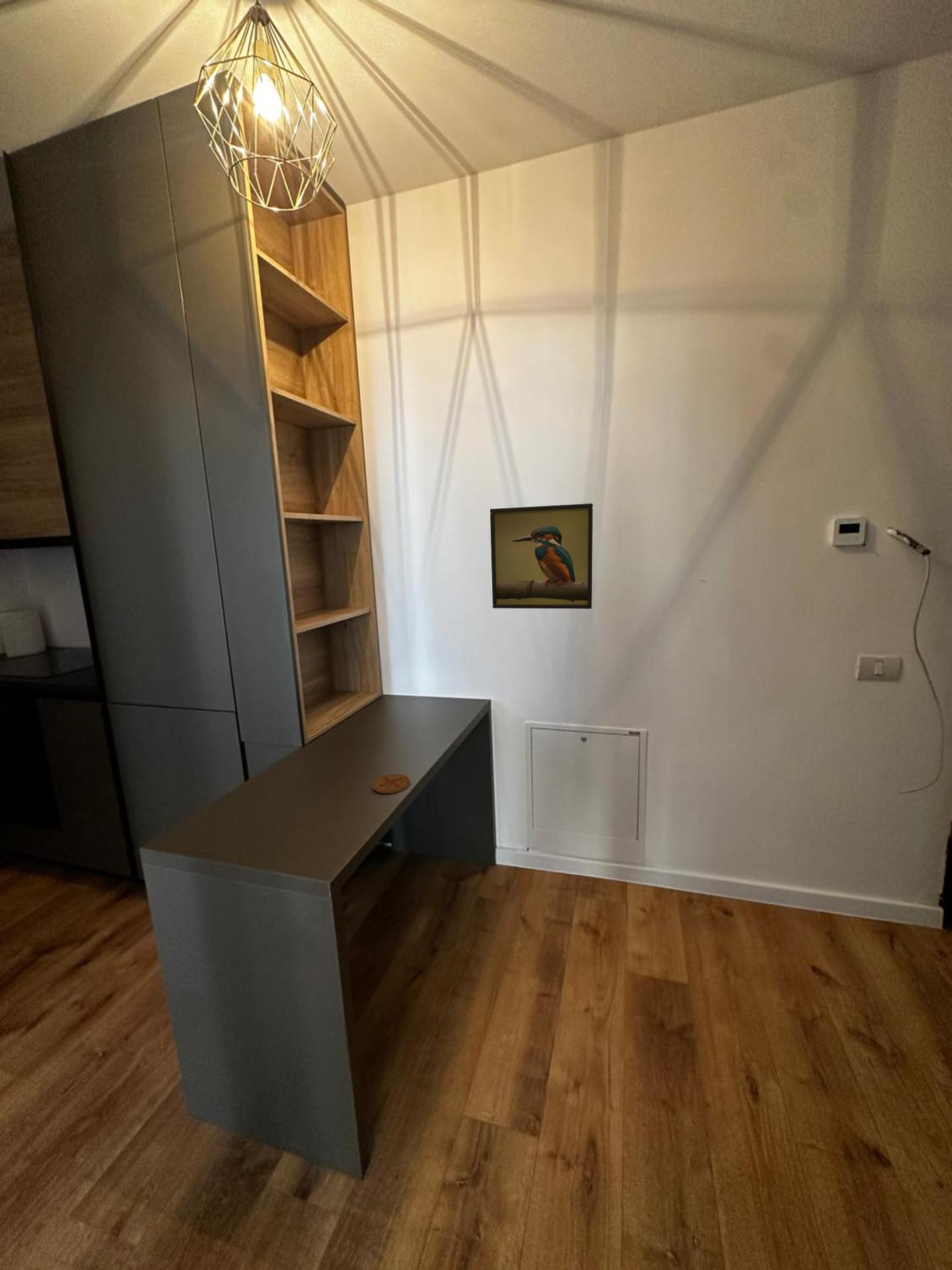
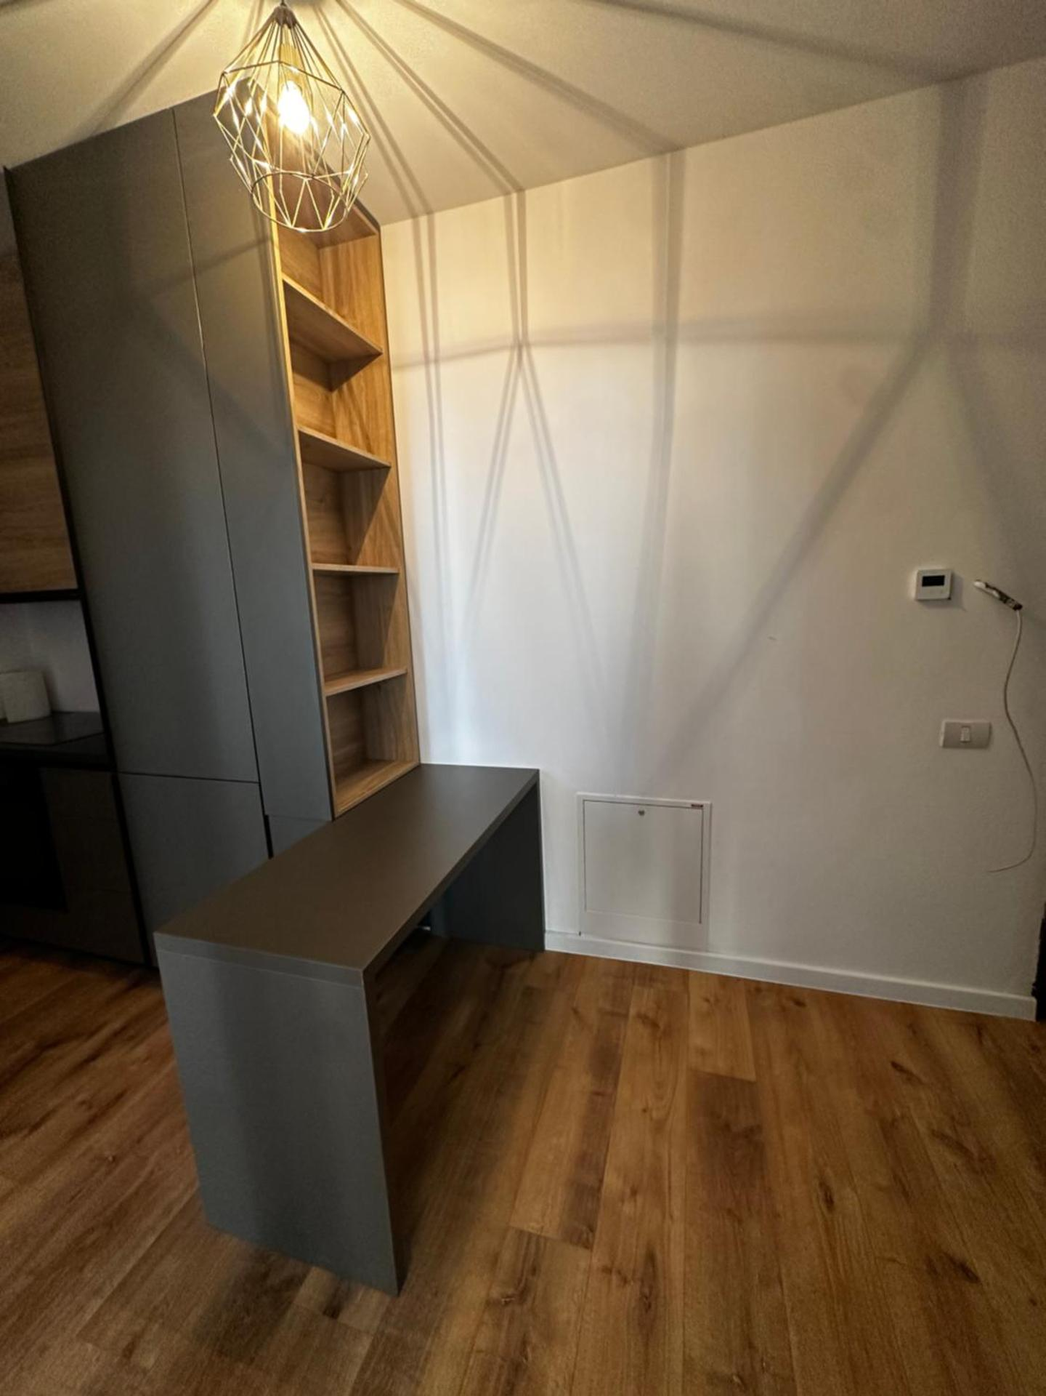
- coaster [372,773,411,794]
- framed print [489,503,594,610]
